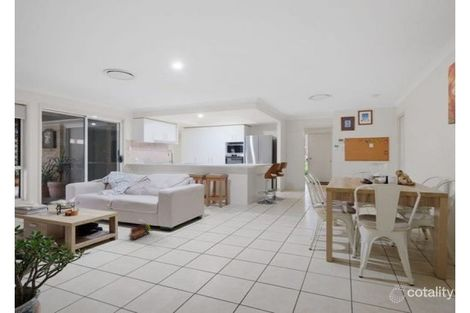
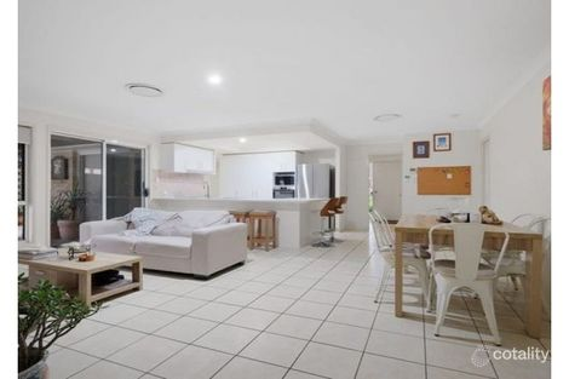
- toy train [127,218,151,241]
